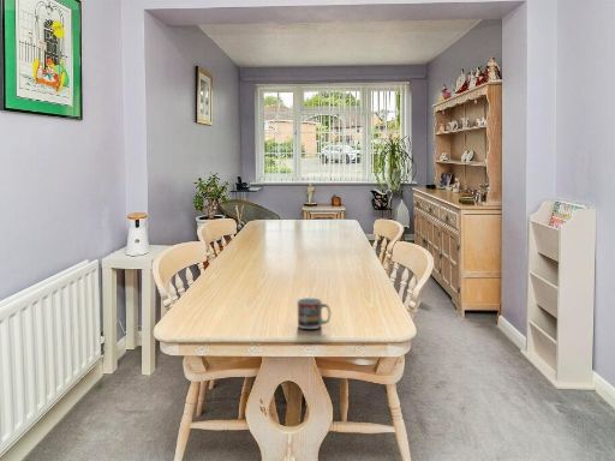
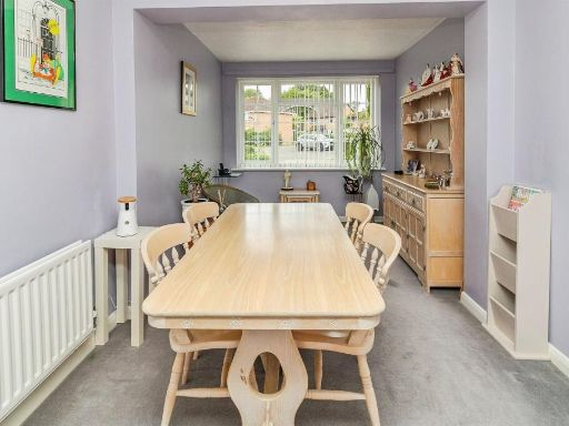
- cup [297,297,332,330]
